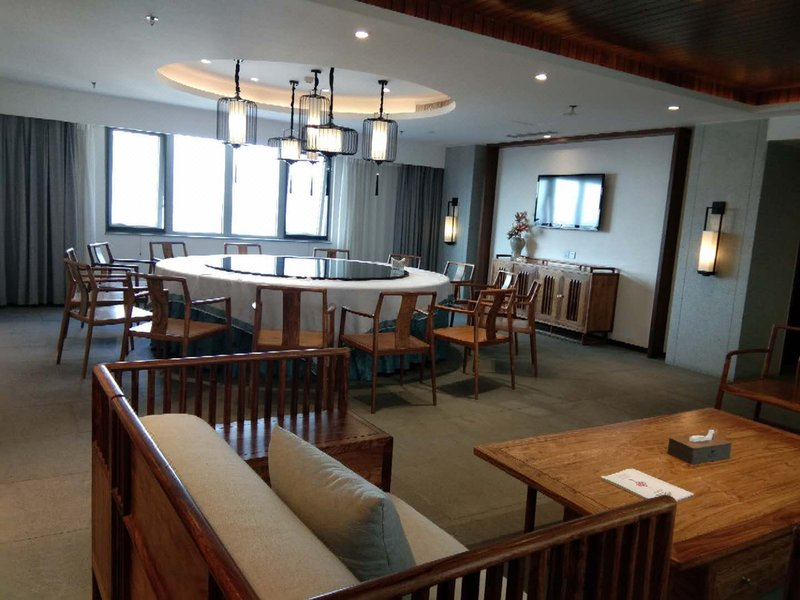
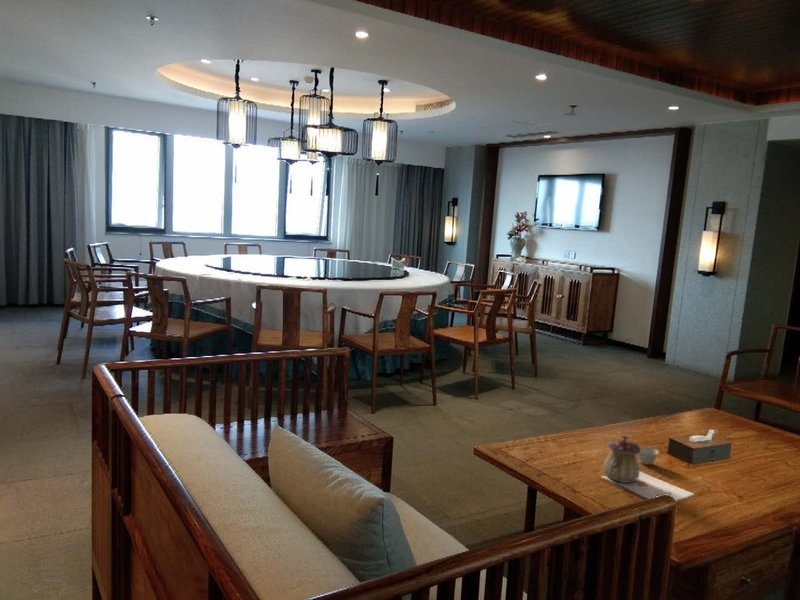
+ teapot [602,434,641,484]
+ teacup [636,445,660,466]
